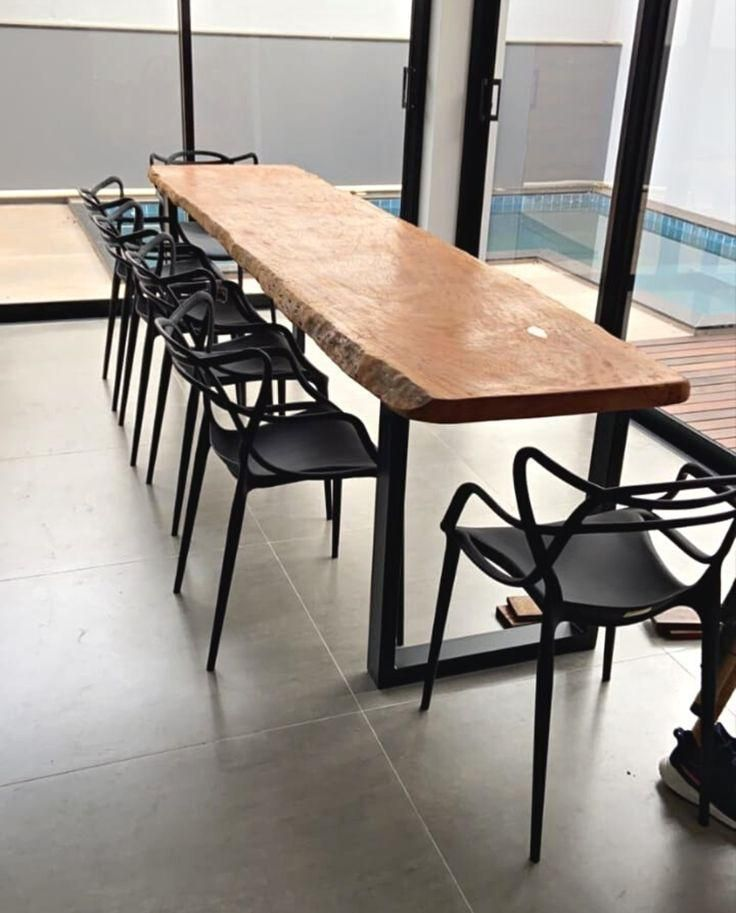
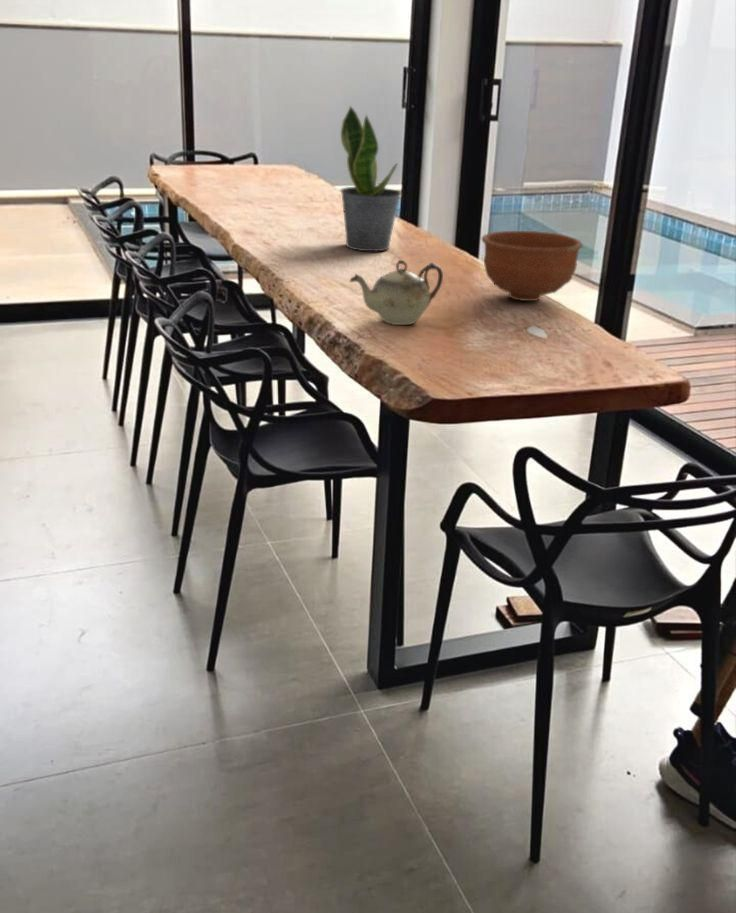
+ bowl [481,230,584,302]
+ potted plant [339,104,402,252]
+ teapot [349,259,444,326]
